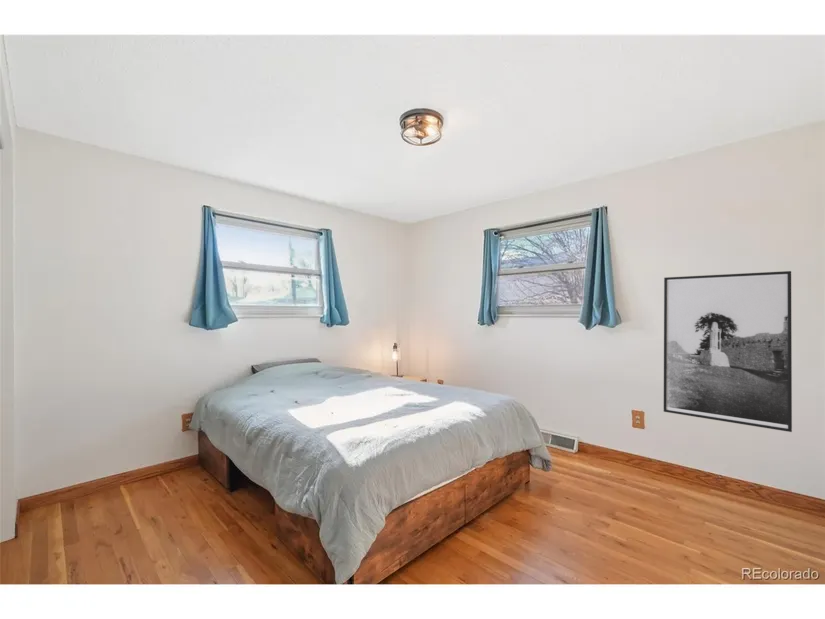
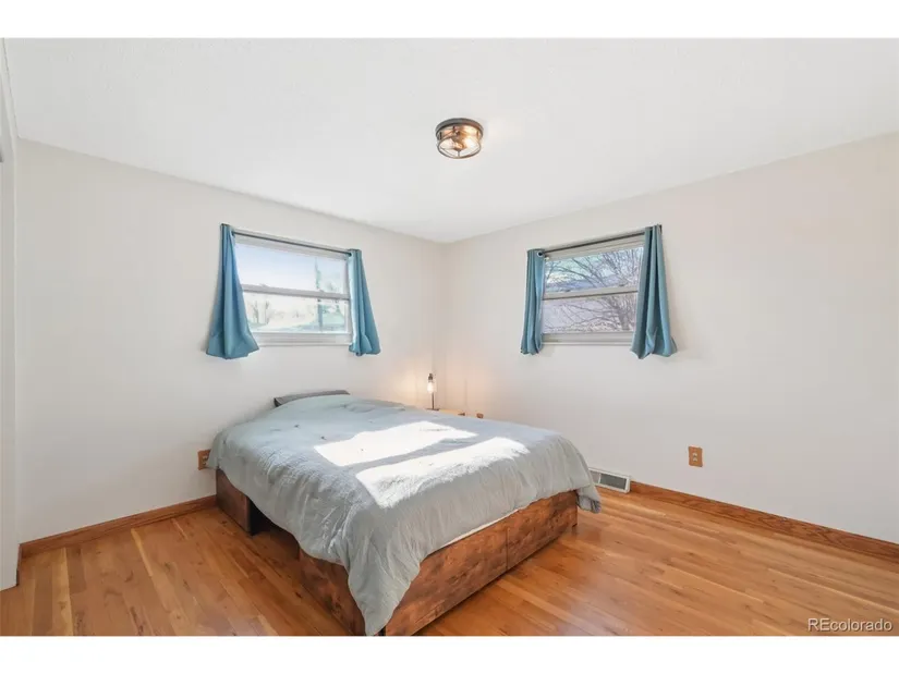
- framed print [663,270,793,433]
